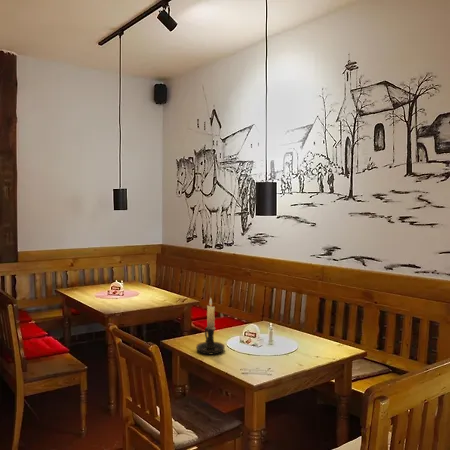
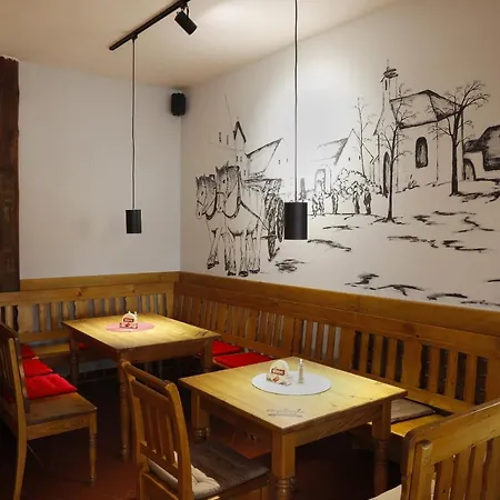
- candle holder [195,297,226,355]
